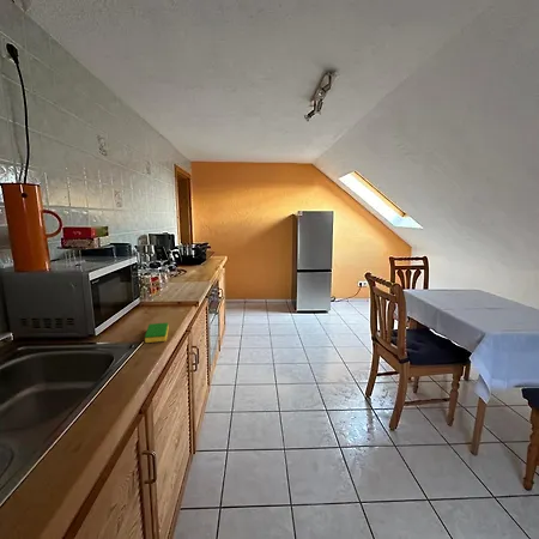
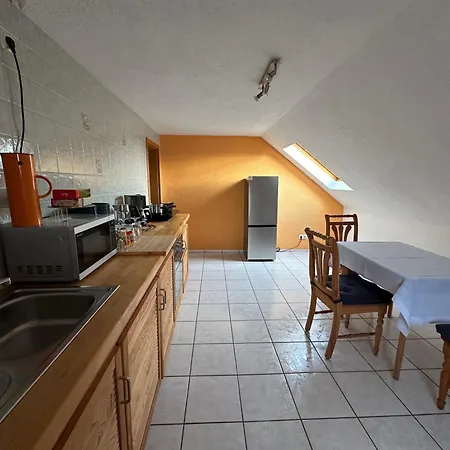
- dish sponge [144,322,169,344]
